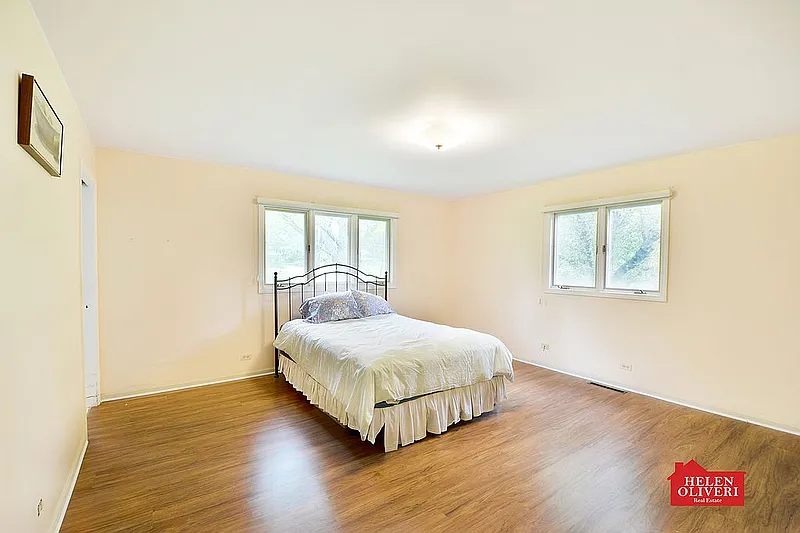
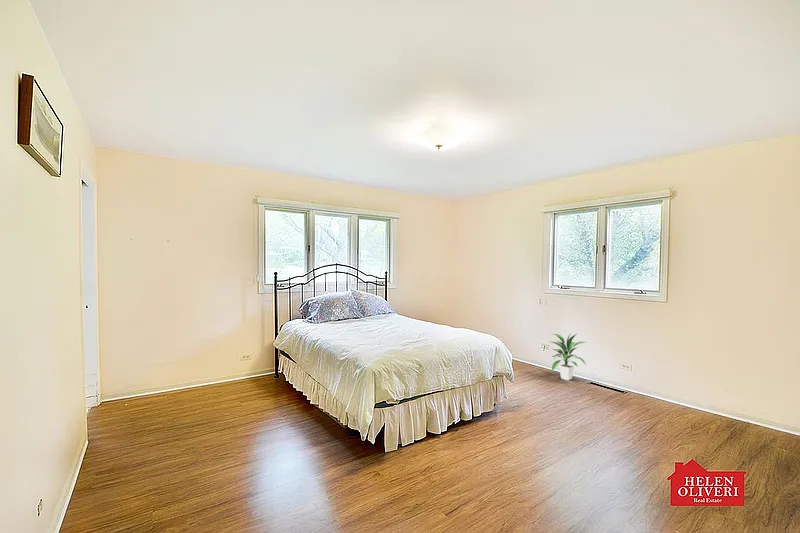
+ indoor plant [548,332,587,381]
